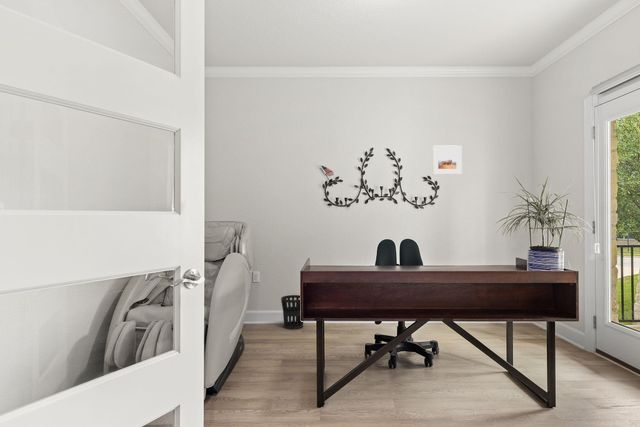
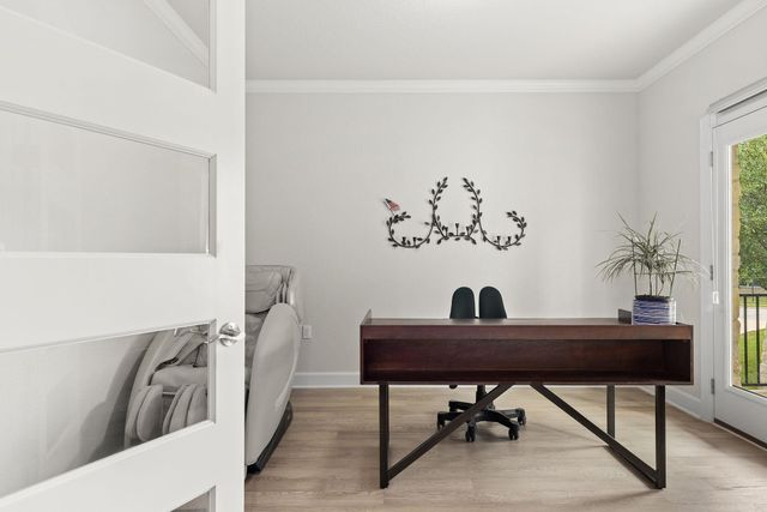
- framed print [432,144,463,175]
- wastebasket [280,294,304,331]
